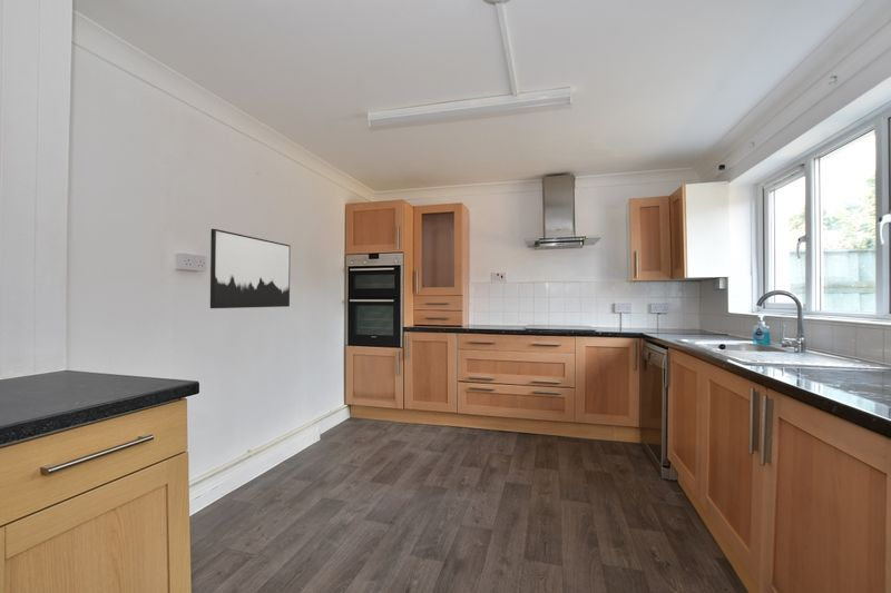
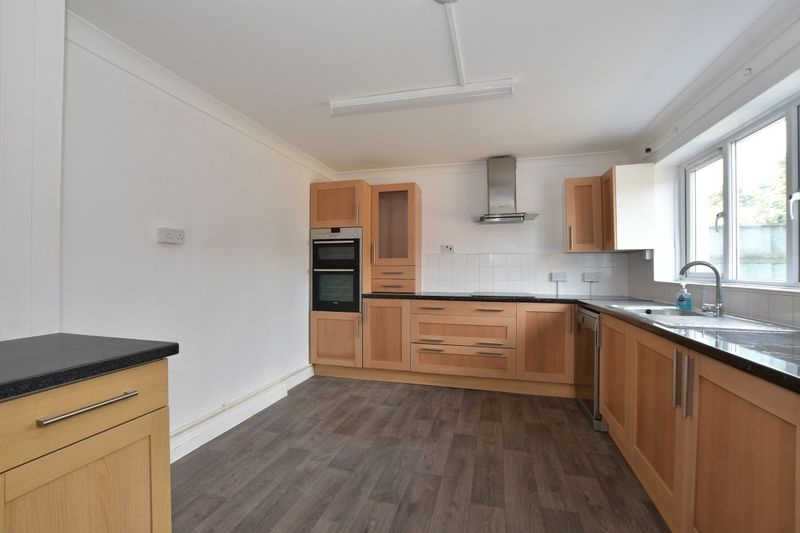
- wall art [209,228,291,309]
